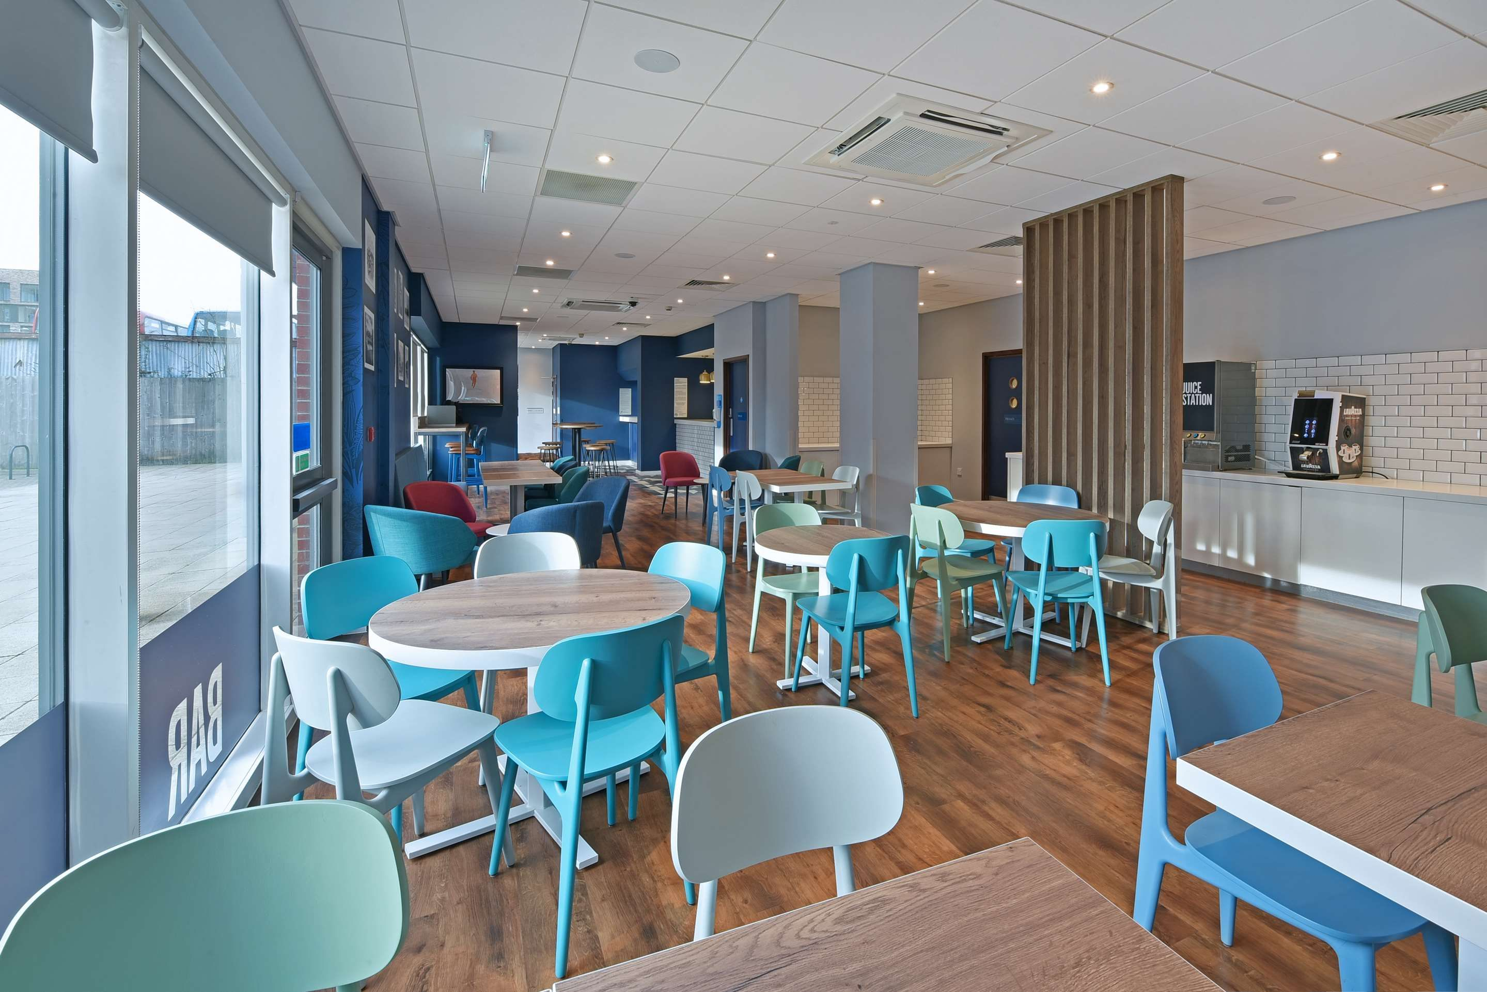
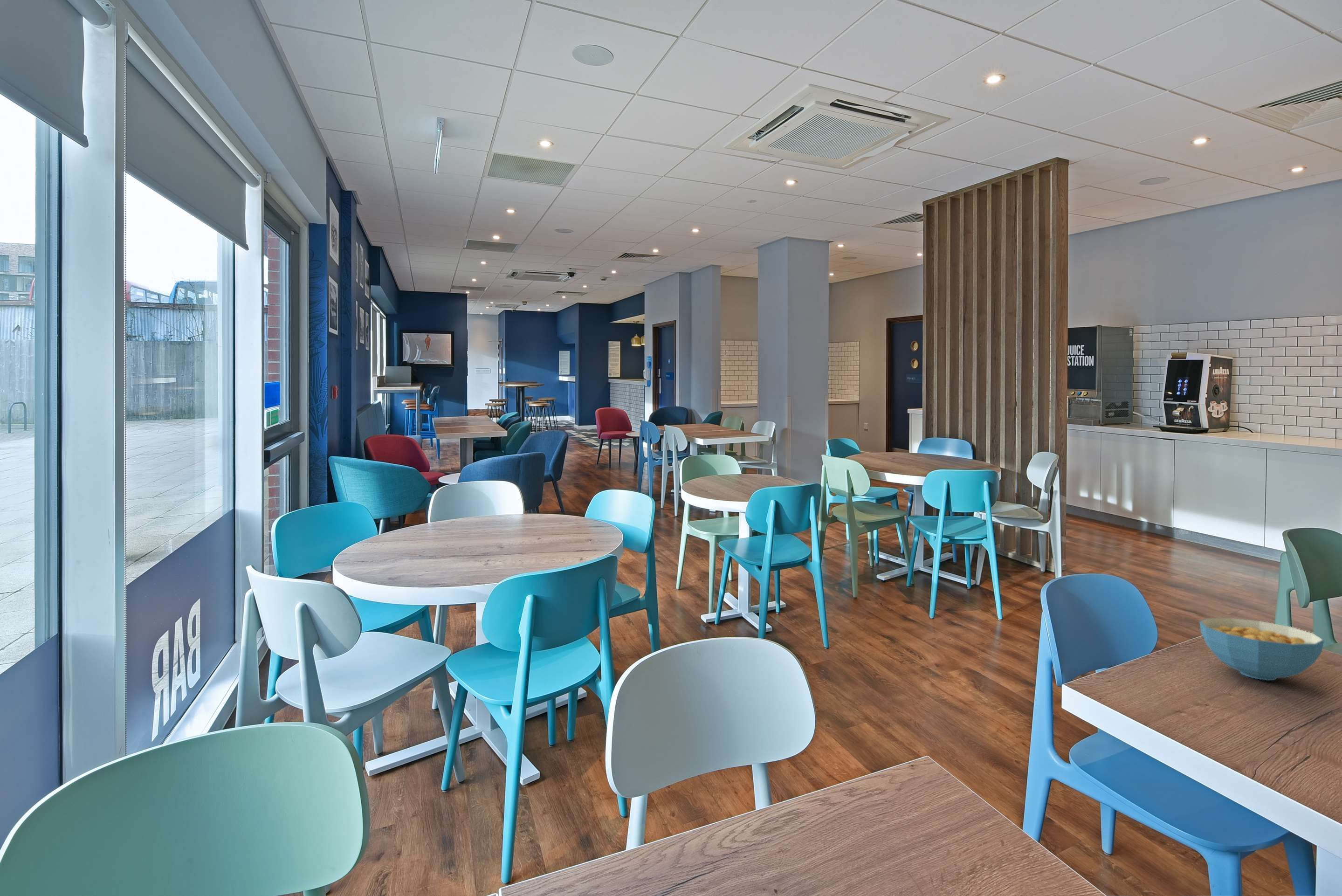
+ cereal bowl [1199,618,1325,681]
